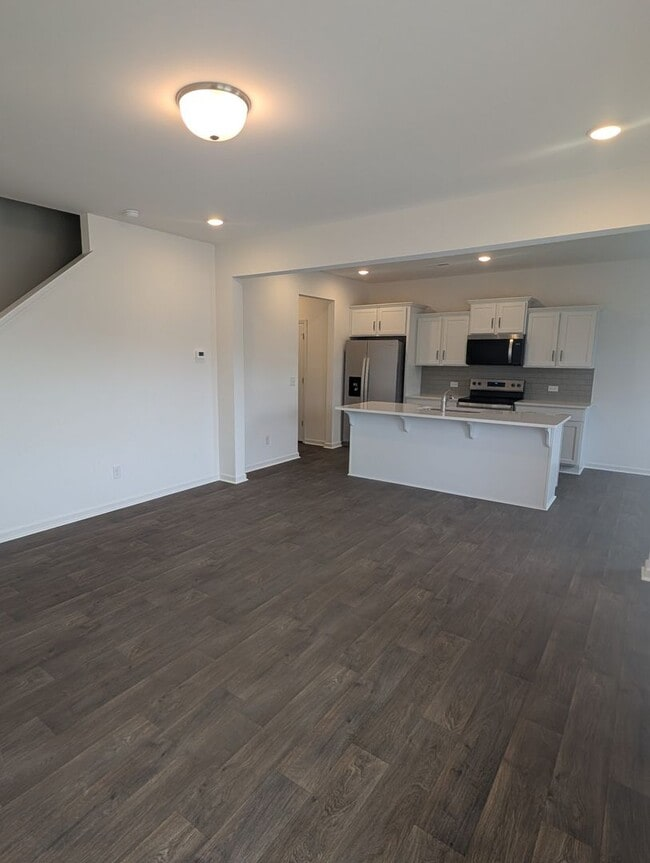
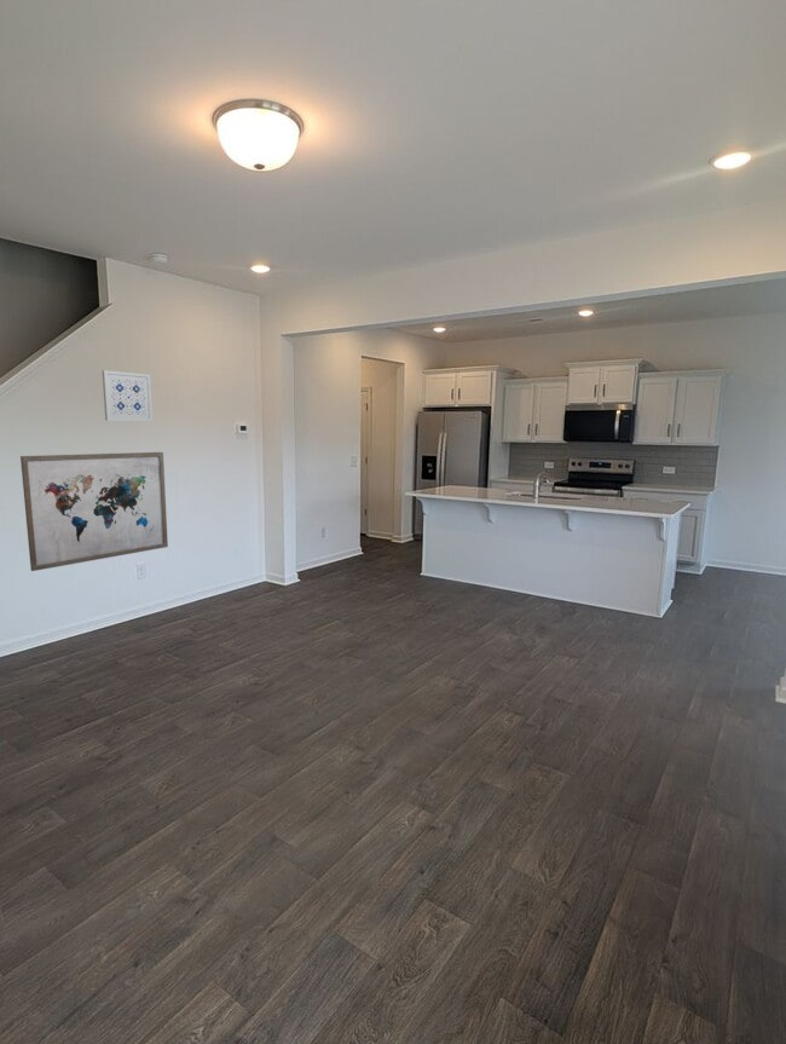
+ wall art [102,369,154,422]
+ wall art [19,451,169,572]
